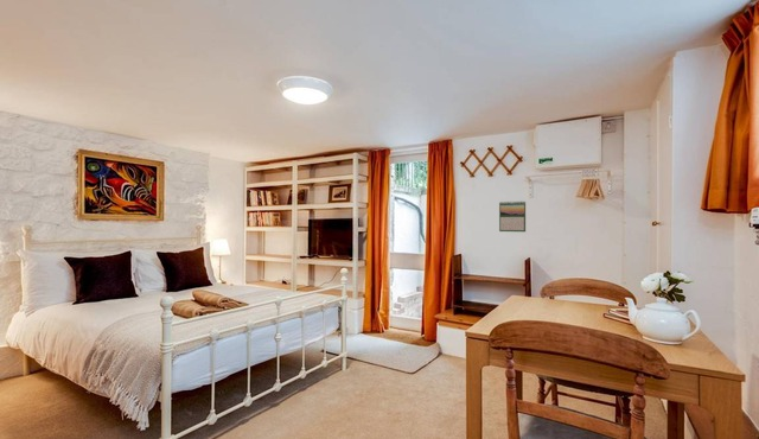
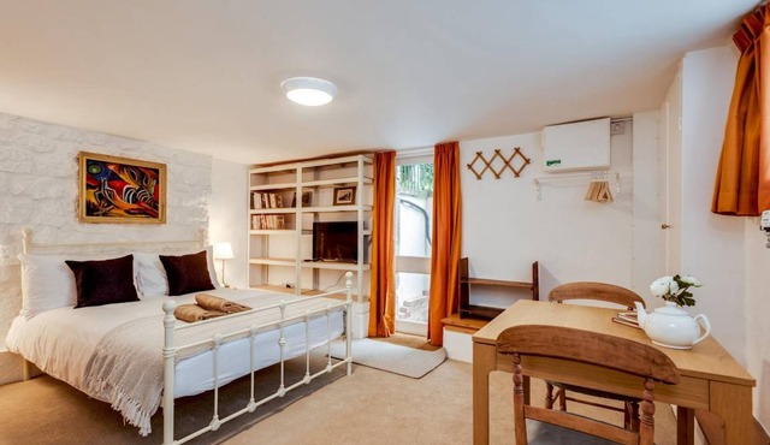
- calendar [498,201,527,233]
